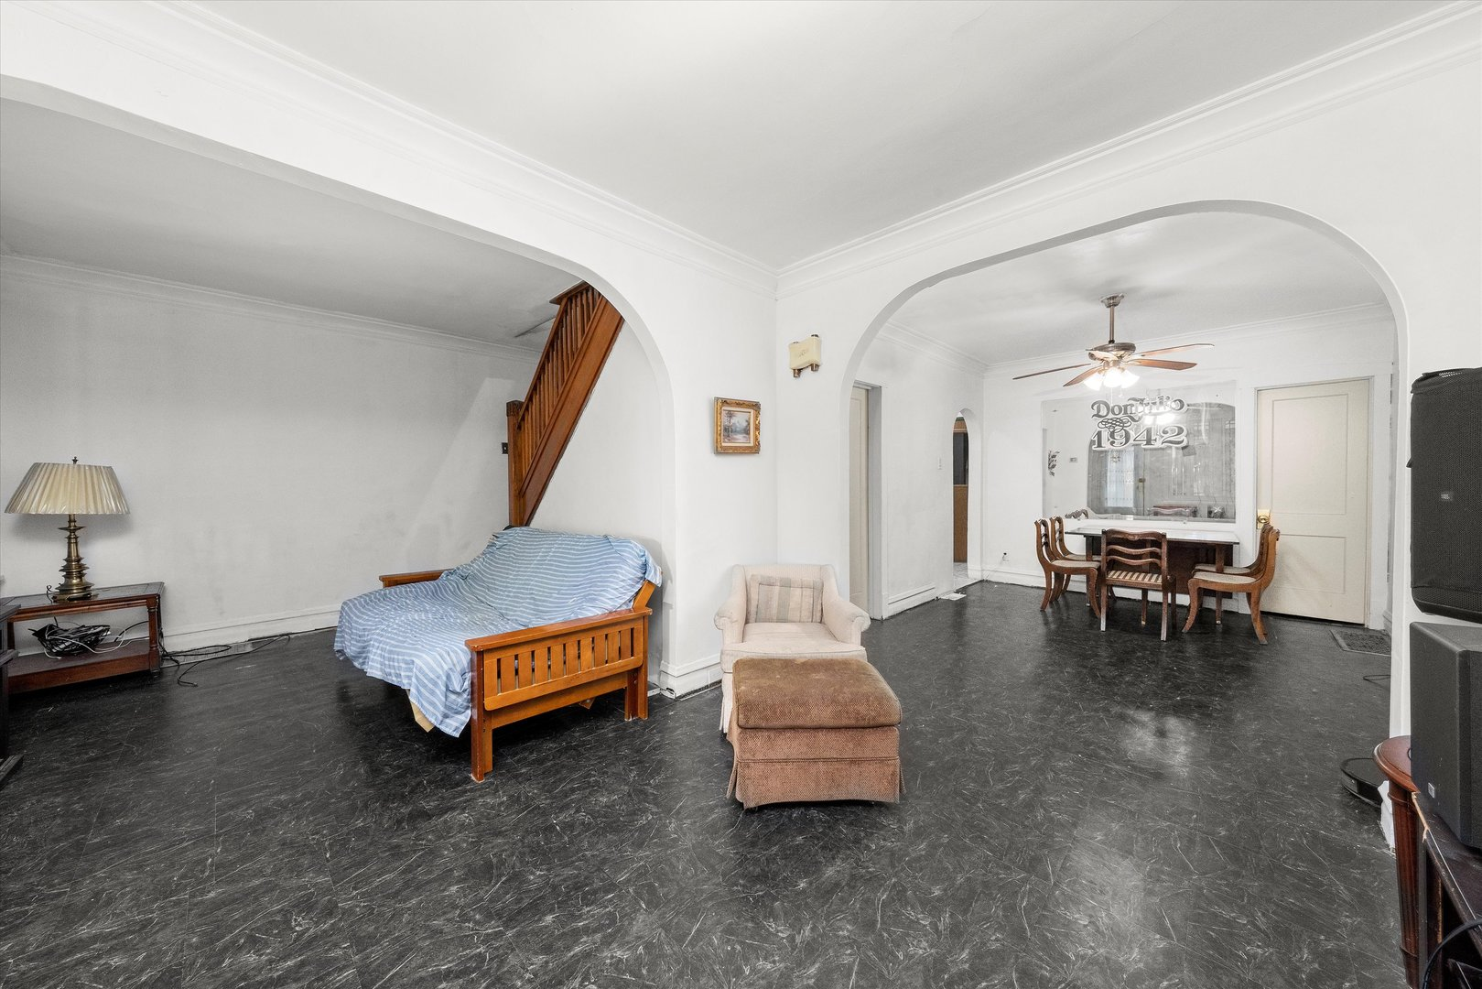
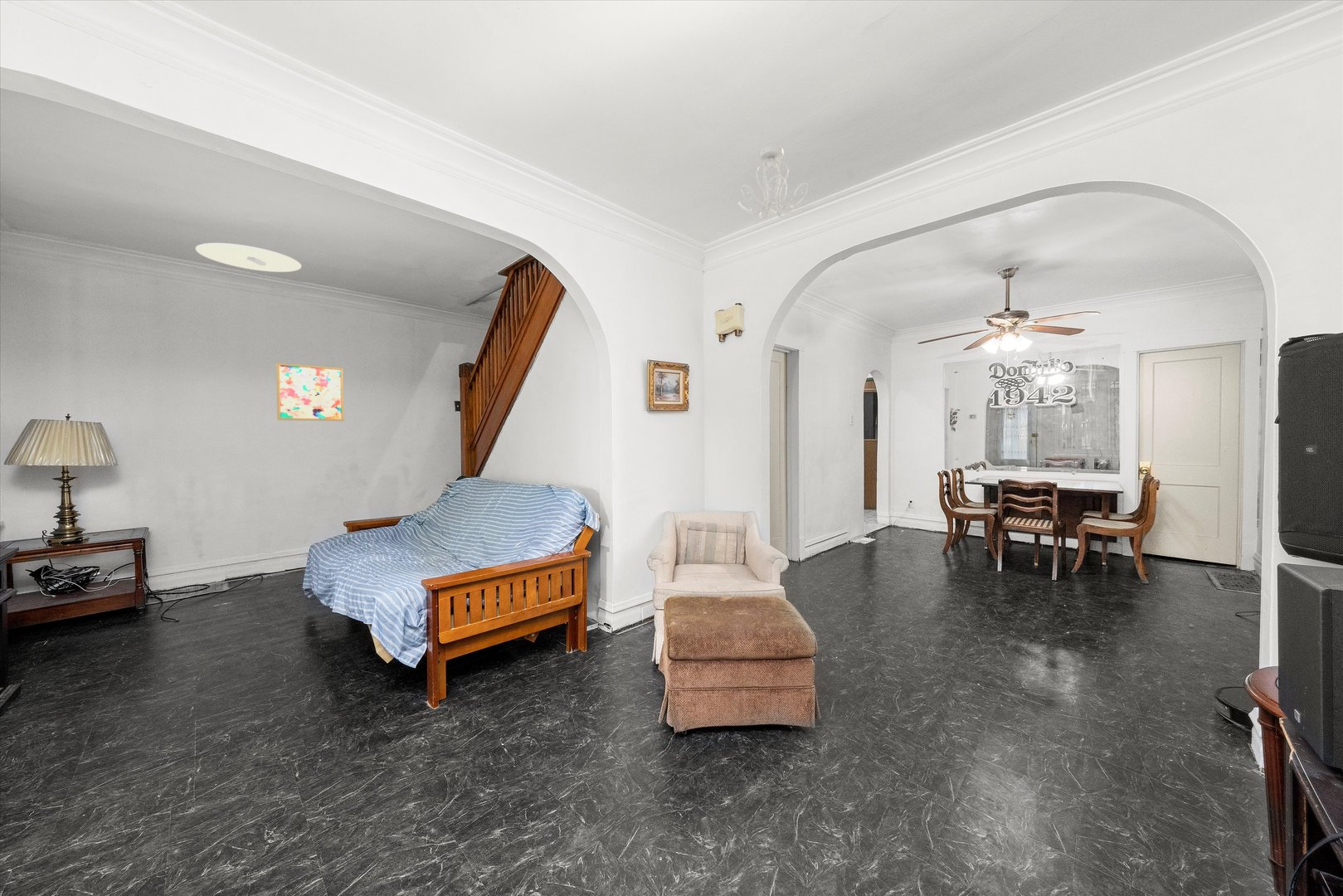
+ ceiling light fixture [737,145,810,222]
+ ceiling light [195,242,302,273]
+ wall art [275,362,345,421]
